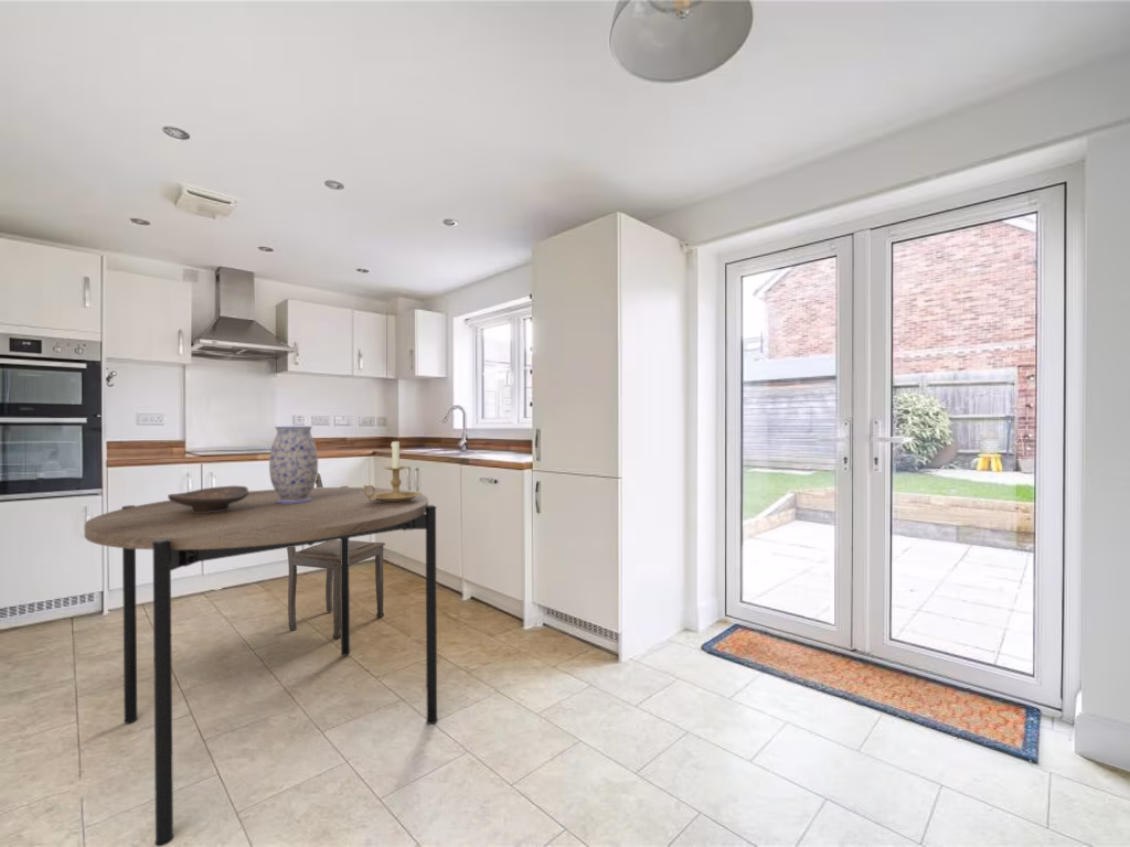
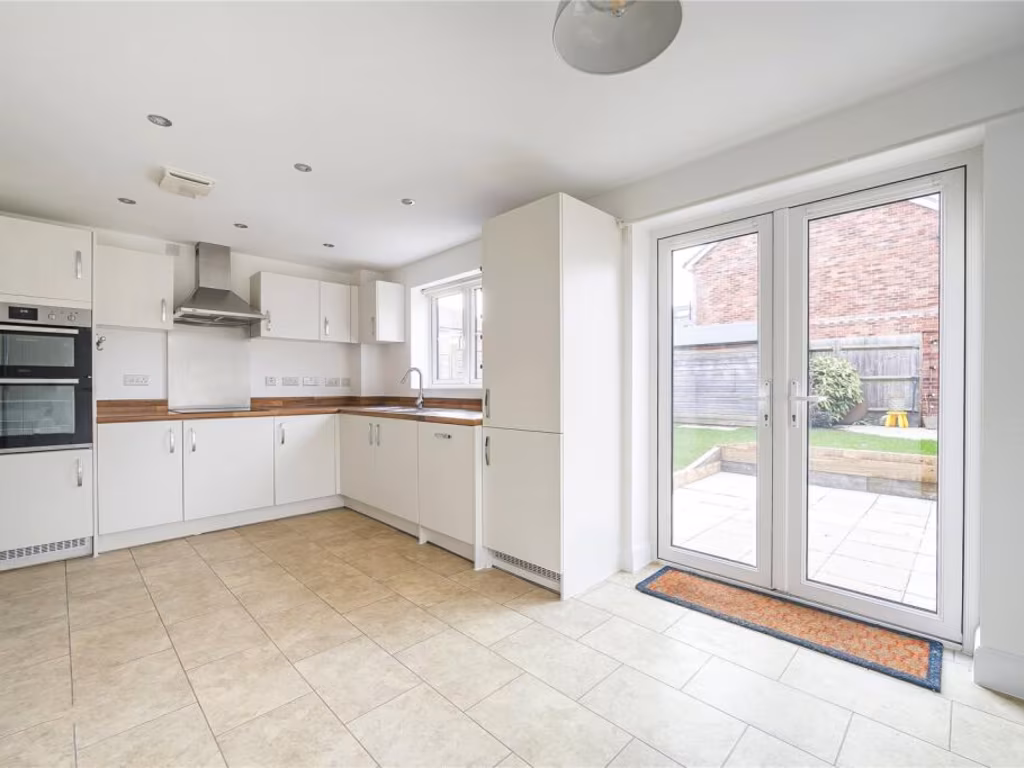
- decorative bowl [167,484,249,513]
- candle holder [362,438,423,503]
- dining chair [286,472,386,640]
- dining table [84,485,438,847]
- vase [268,426,319,504]
